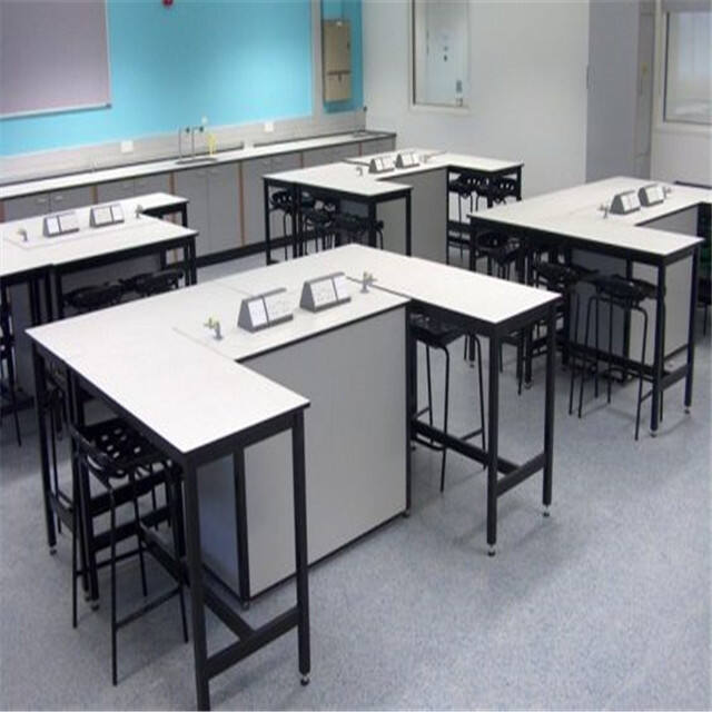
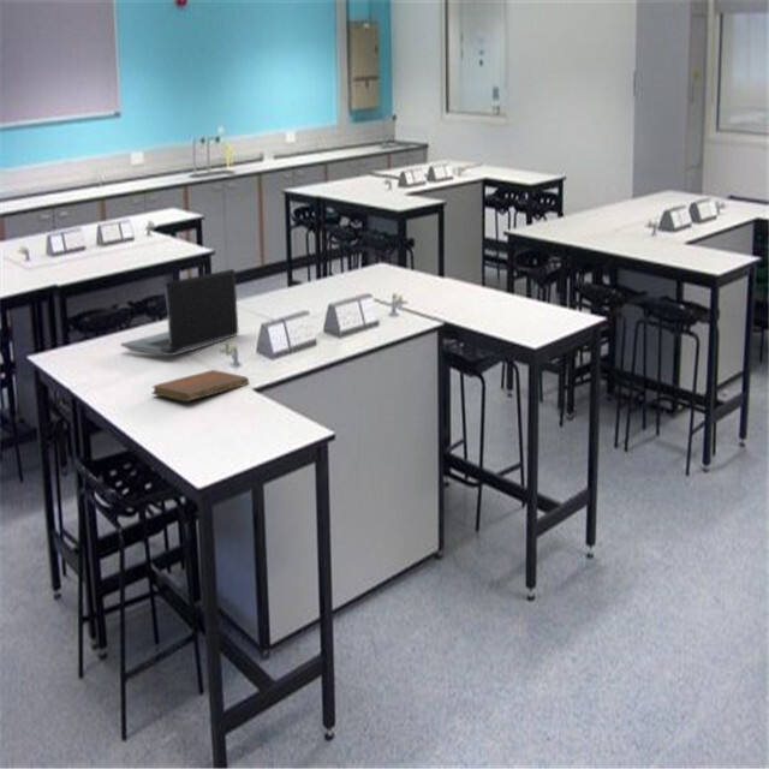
+ notebook [151,369,250,403]
+ laptop computer [119,268,239,357]
